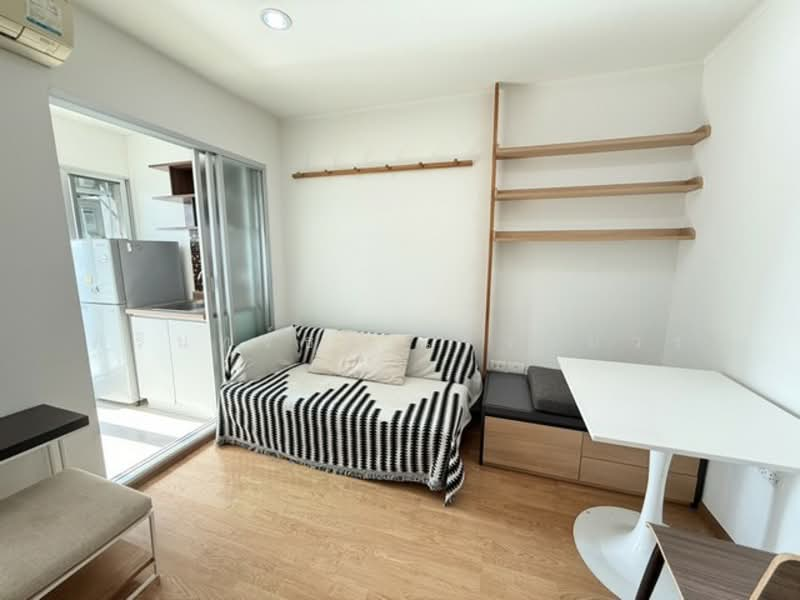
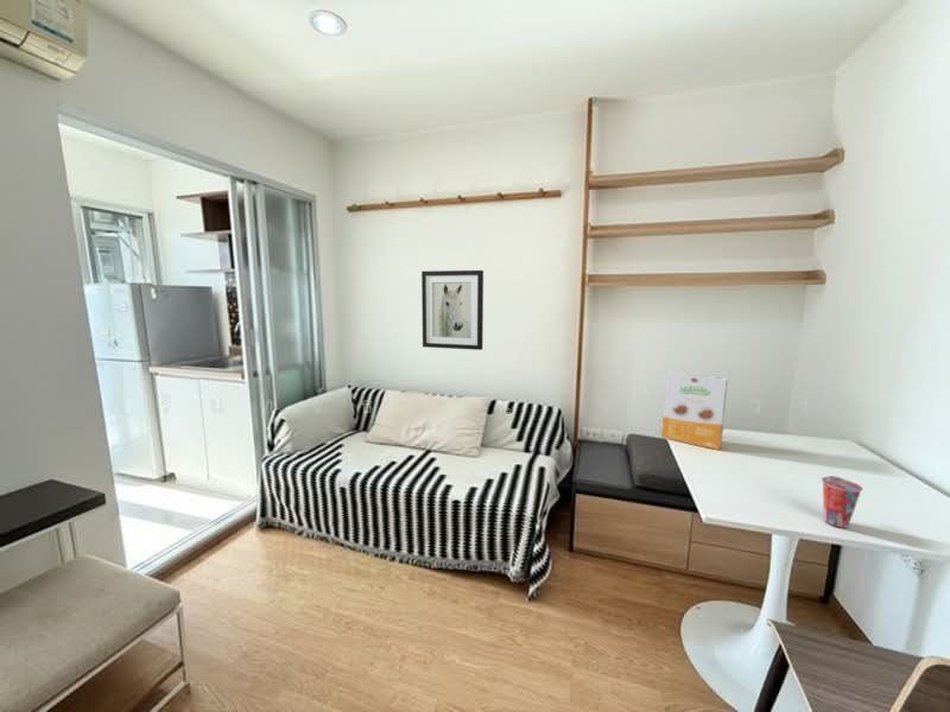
+ wall art [420,269,484,351]
+ cup [821,475,863,529]
+ cereal box [660,370,729,451]
